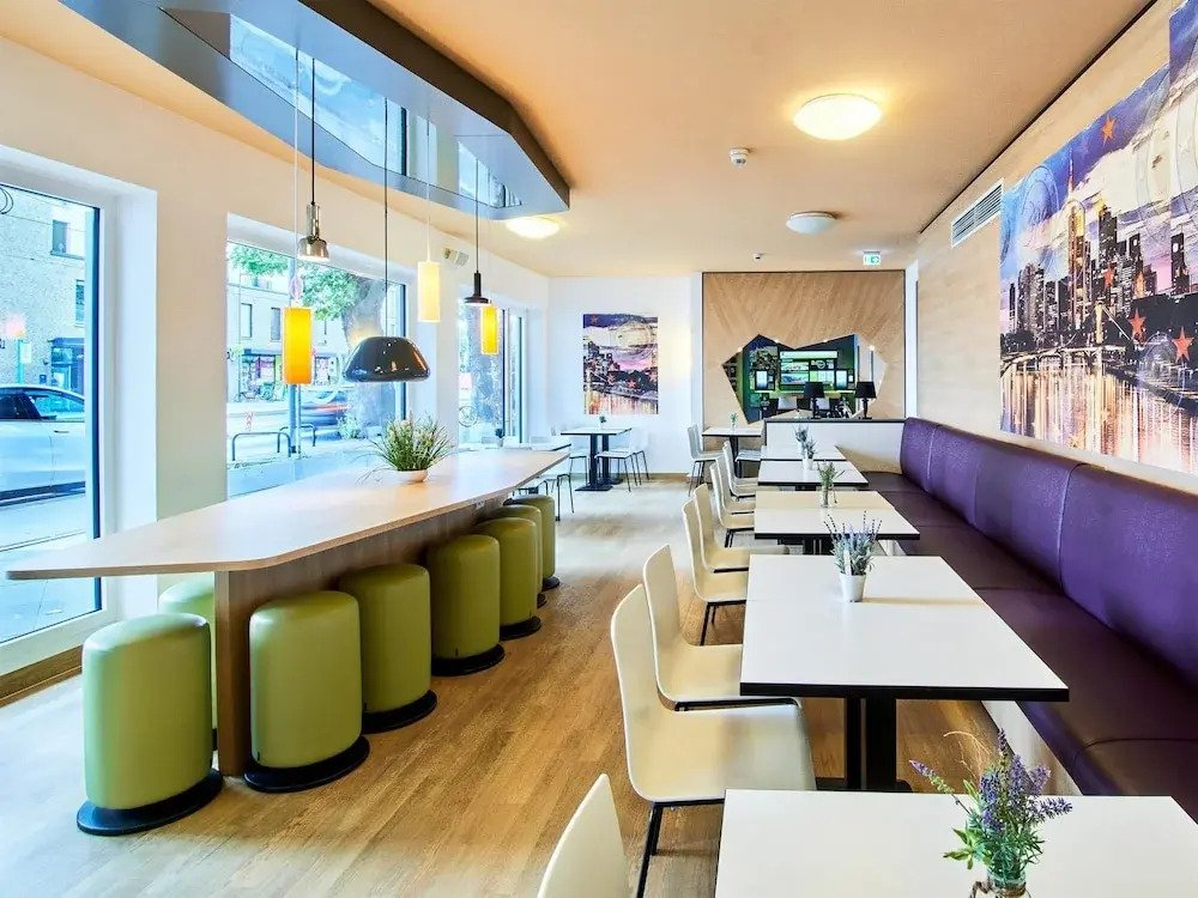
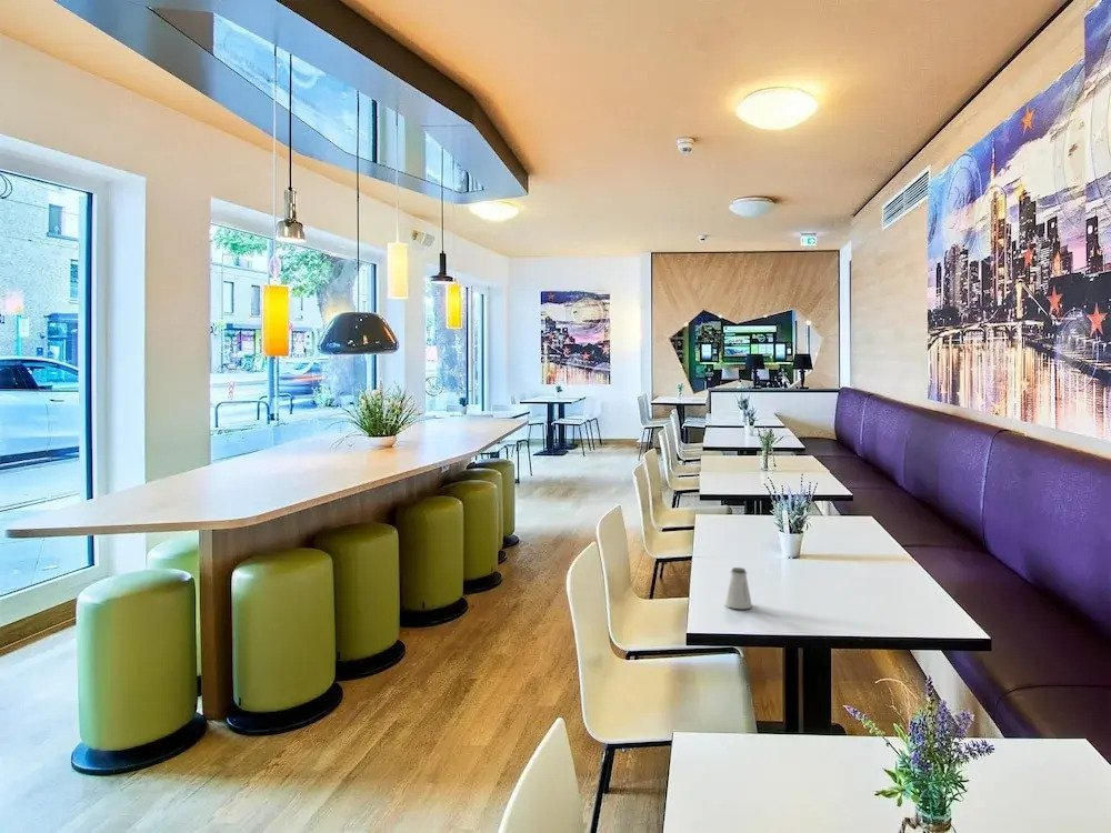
+ saltshaker [723,566,753,610]
